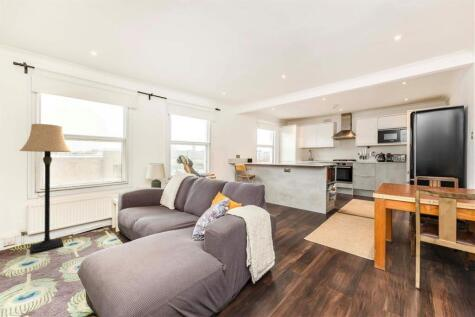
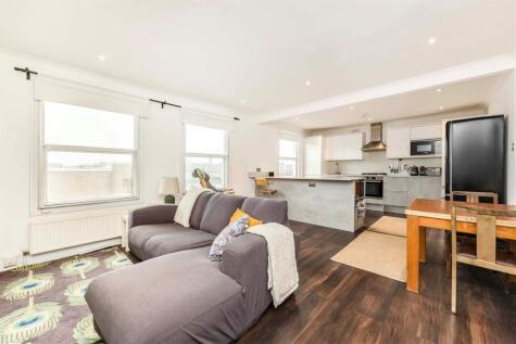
- lamp [18,123,73,255]
